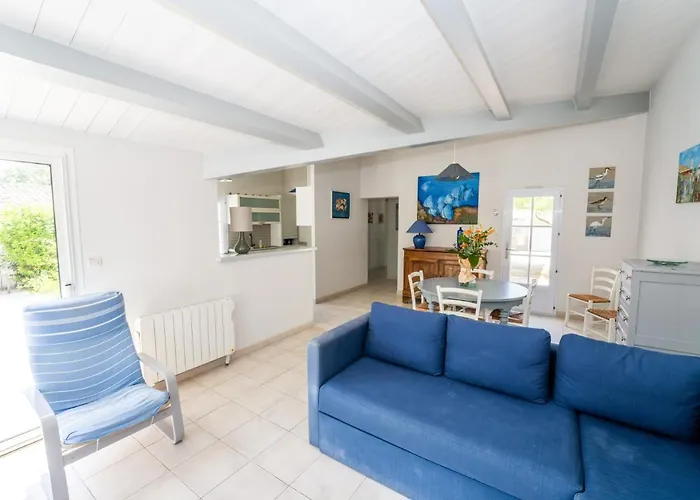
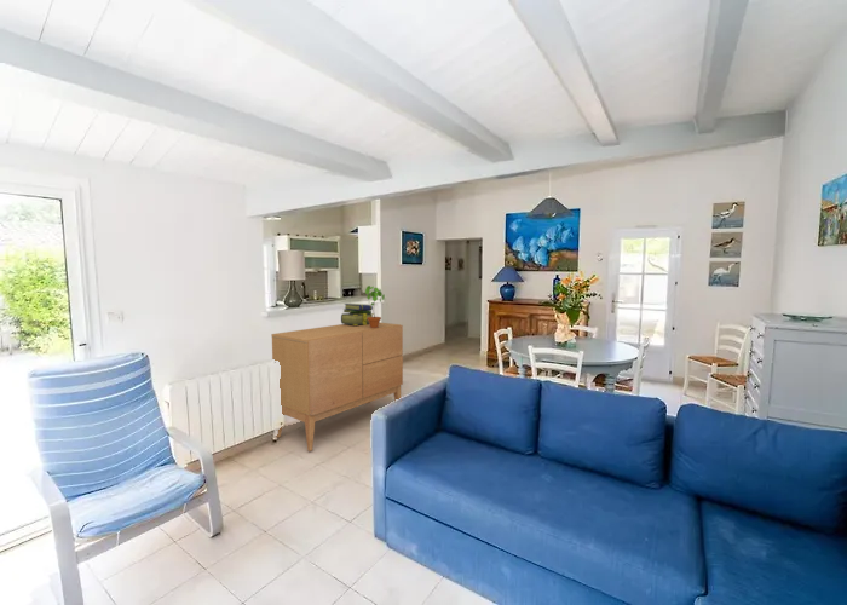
+ stack of books [340,302,375,325]
+ sideboard [270,322,404,453]
+ potted plant [364,284,386,328]
